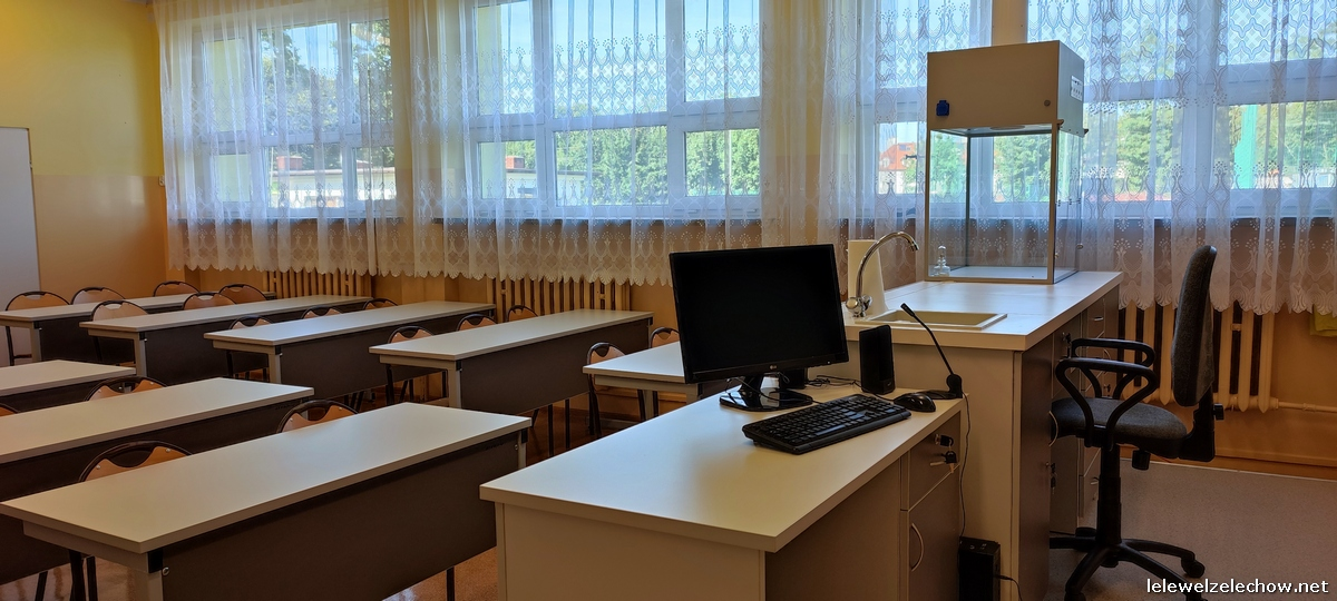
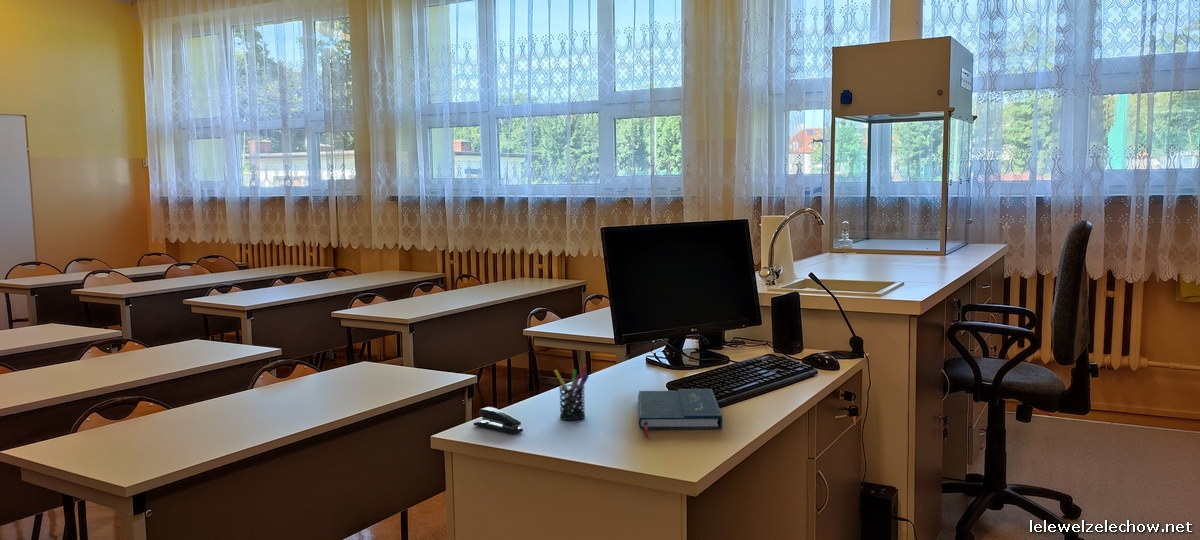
+ stapler [473,406,524,435]
+ pen holder [553,364,590,421]
+ book [637,388,723,440]
